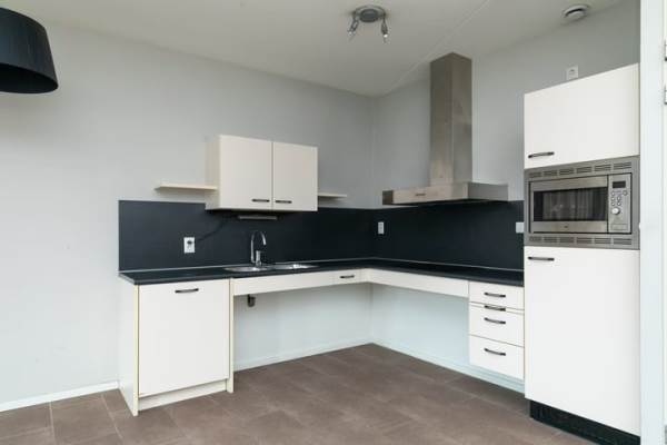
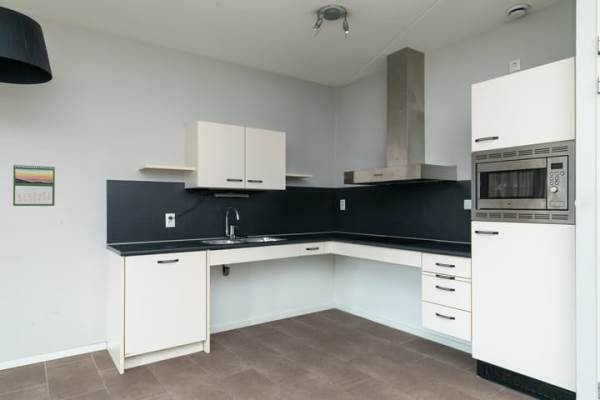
+ calendar [12,163,56,207]
